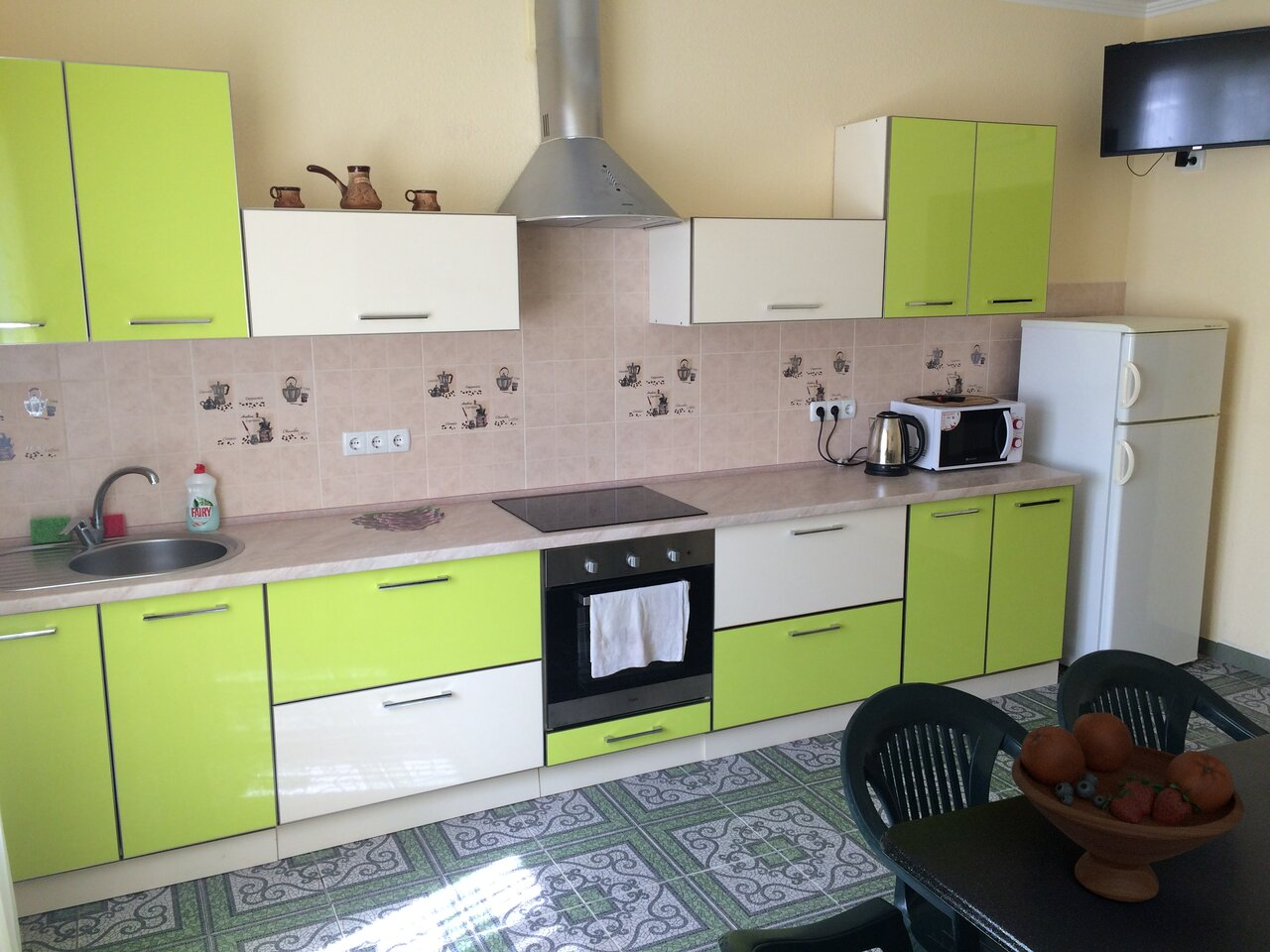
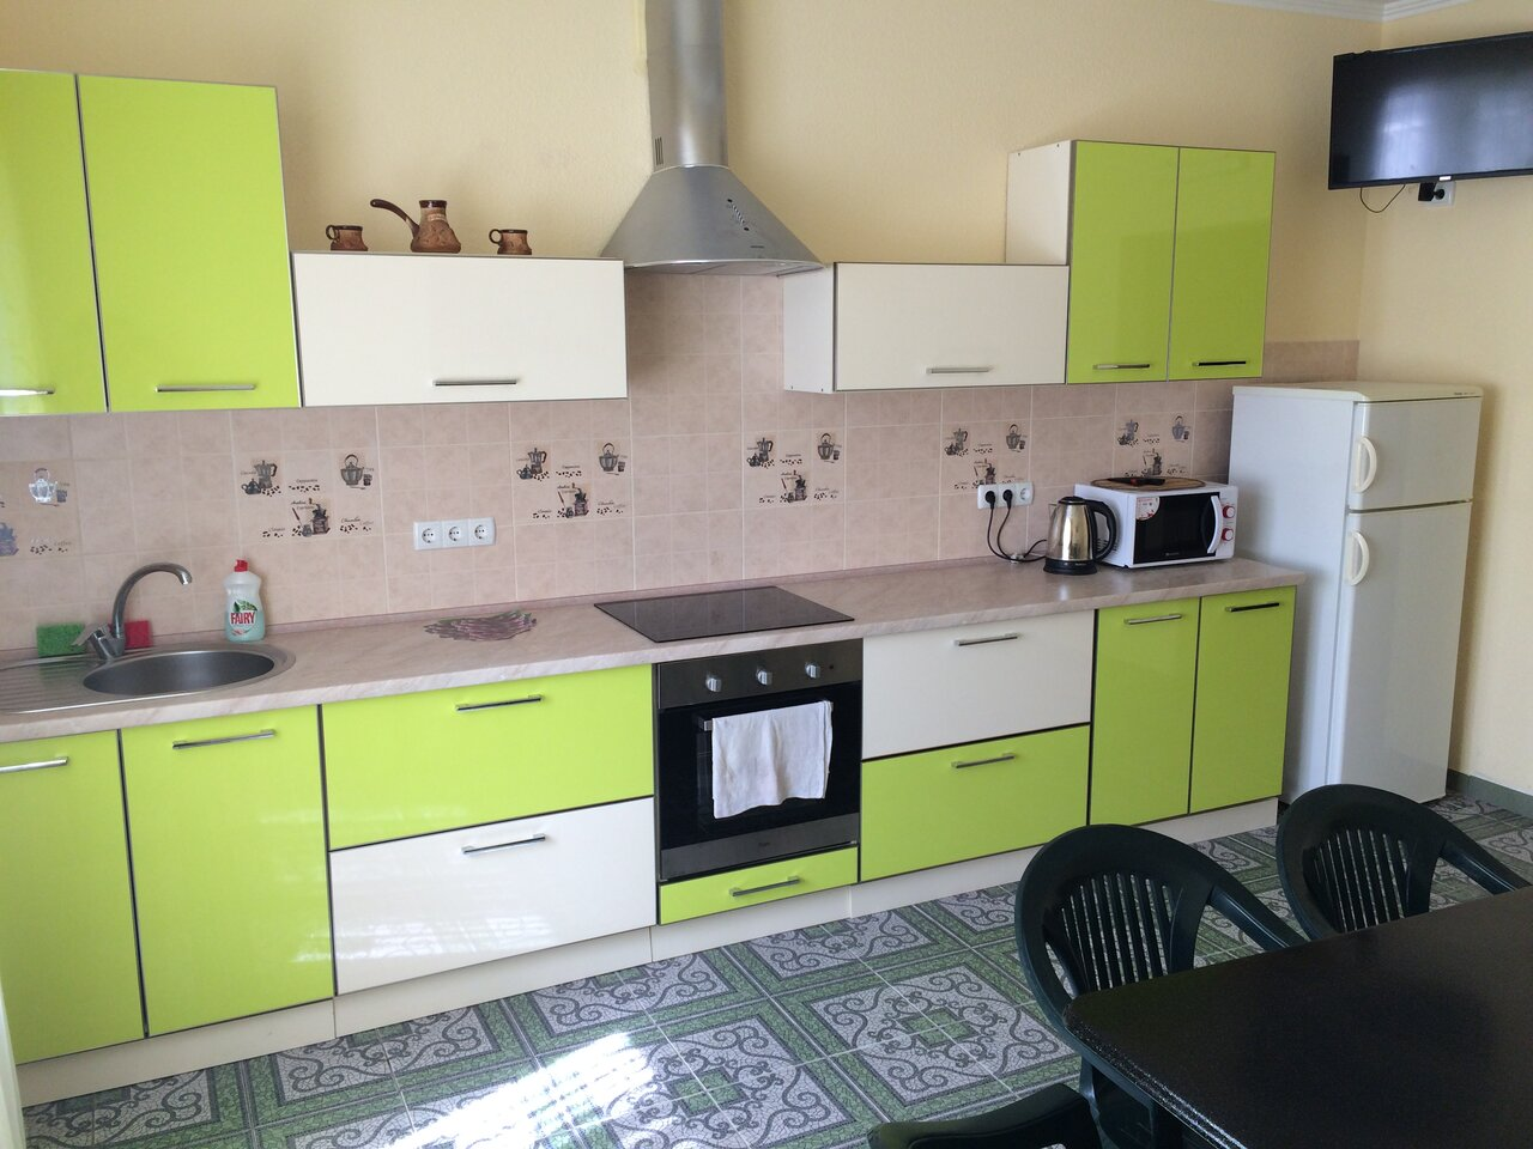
- fruit bowl [1010,711,1245,903]
